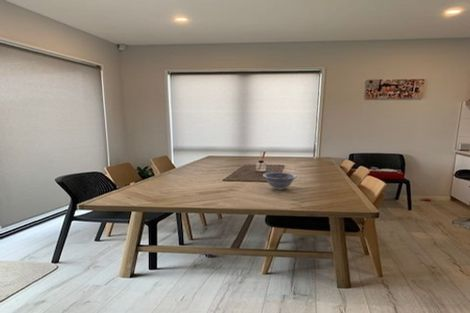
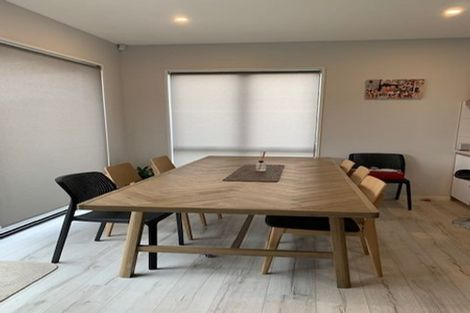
- decorative bowl [262,171,298,191]
